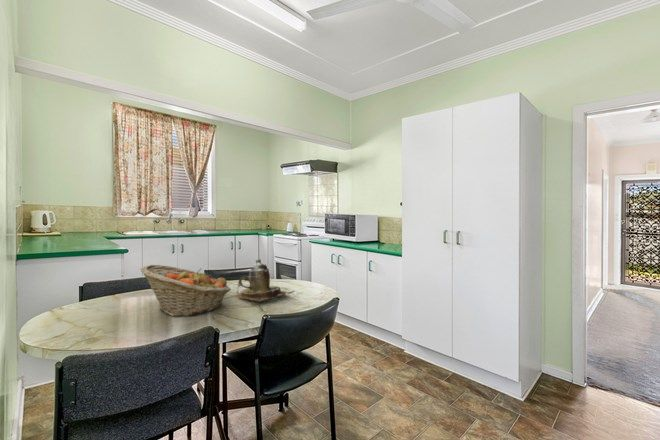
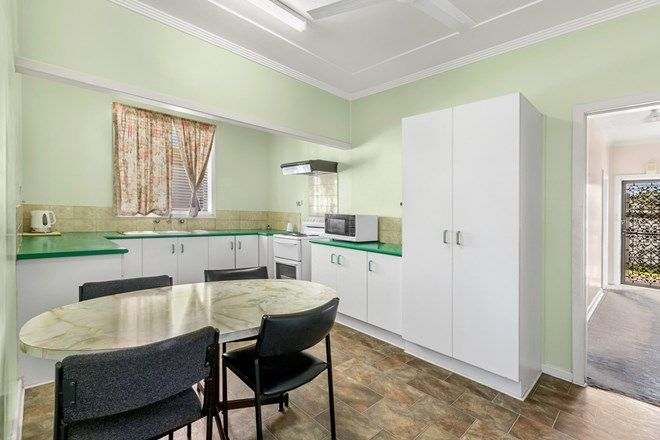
- teapot [235,258,295,303]
- fruit basket [139,264,232,317]
